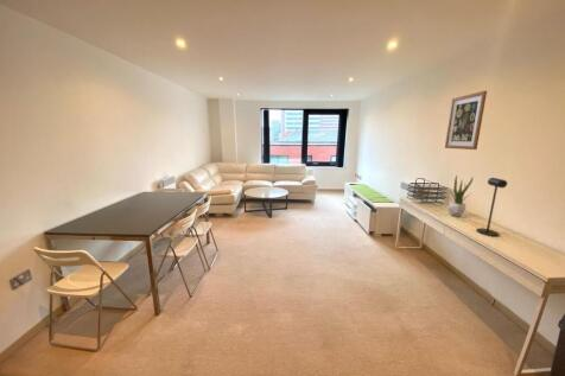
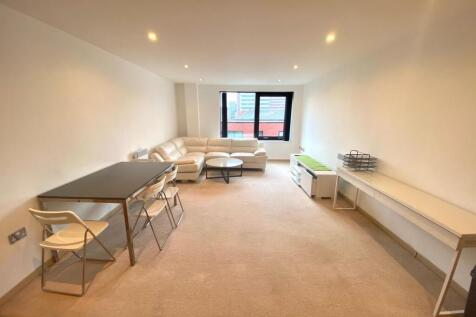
- desk lamp [475,177,508,237]
- wall art [444,90,488,151]
- potted plant [446,176,474,218]
